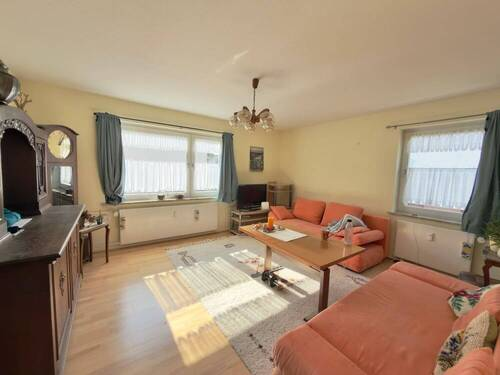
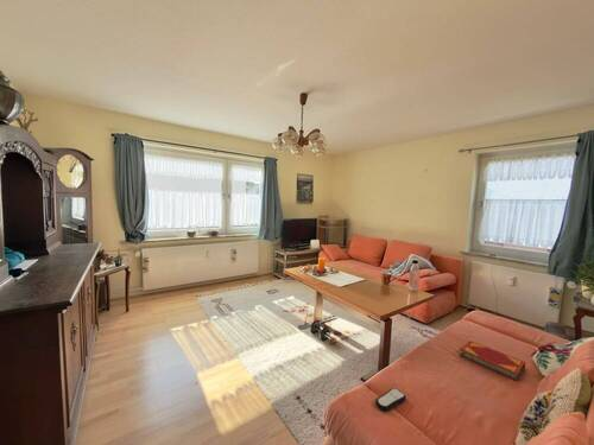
+ remote control [374,387,406,412]
+ hardback book [459,339,526,382]
